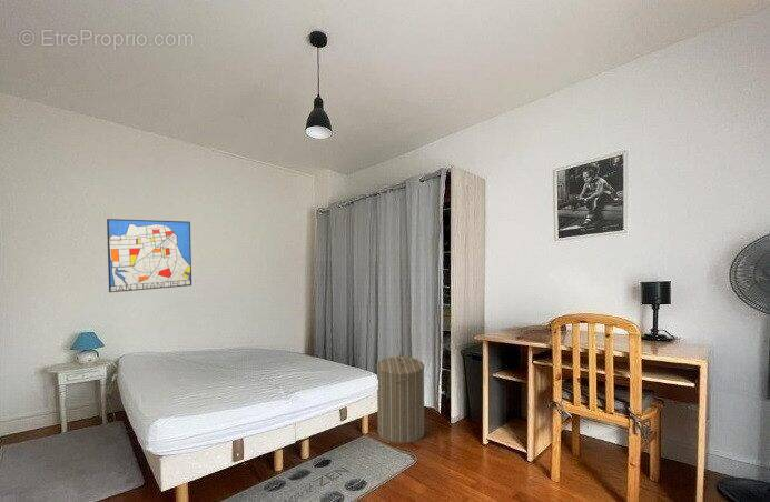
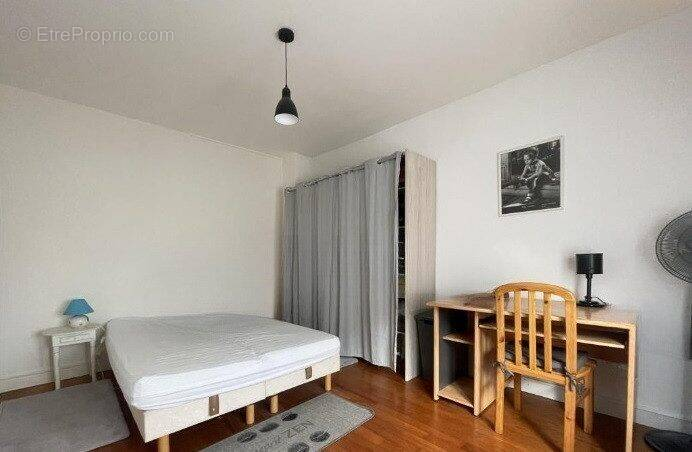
- wall art [106,218,192,293]
- laundry hamper [376,352,425,444]
